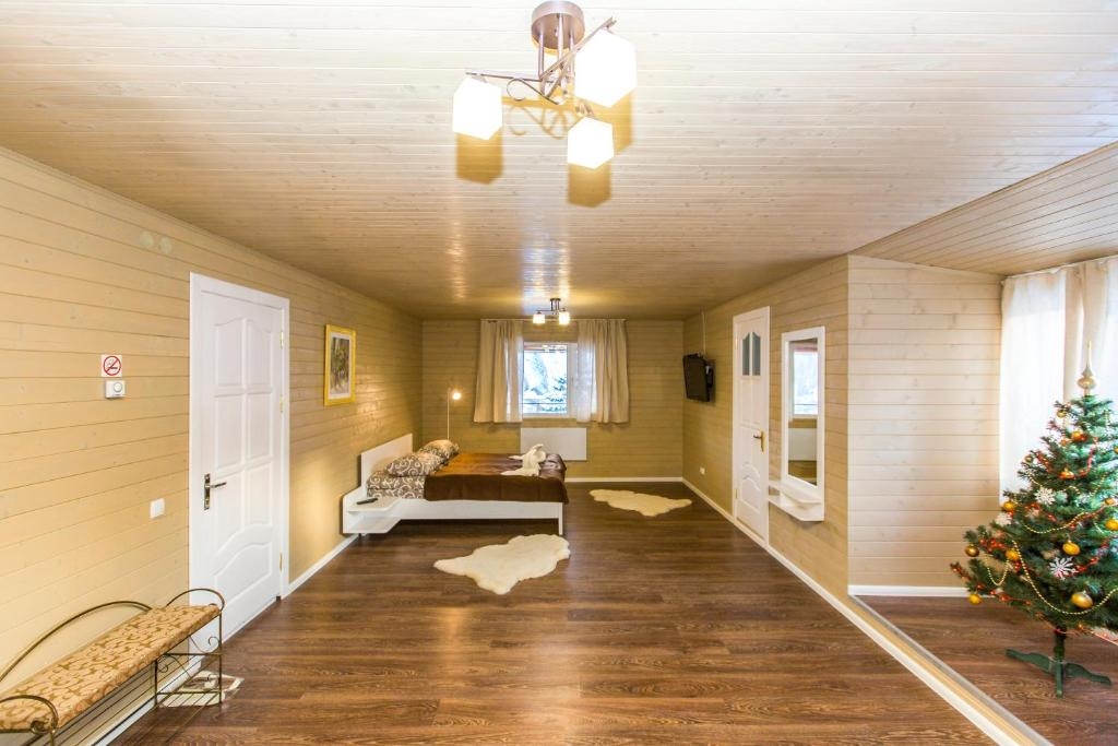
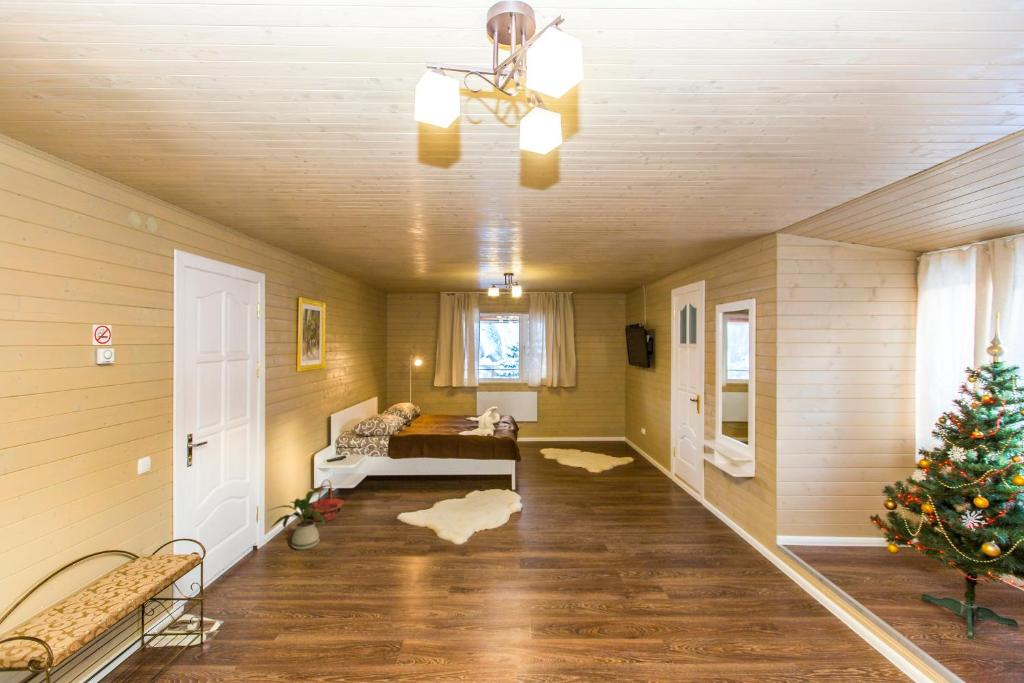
+ basket [309,478,346,522]
+ house plant [266,484,333,551]
